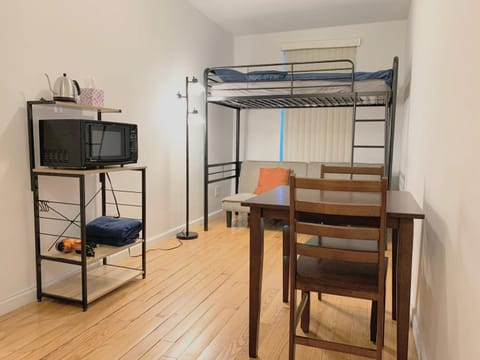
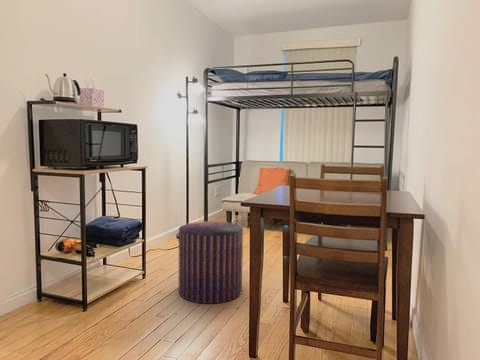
+ stool [178,220,244,305]
